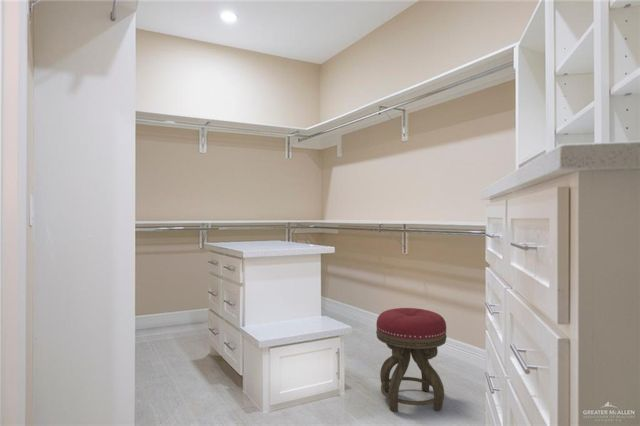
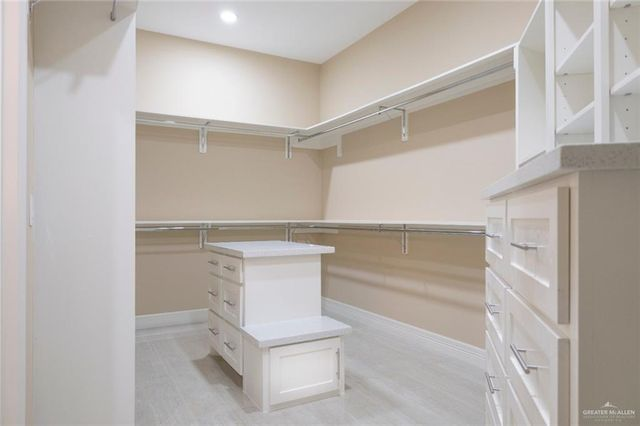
- stool [375,307,448,412]
